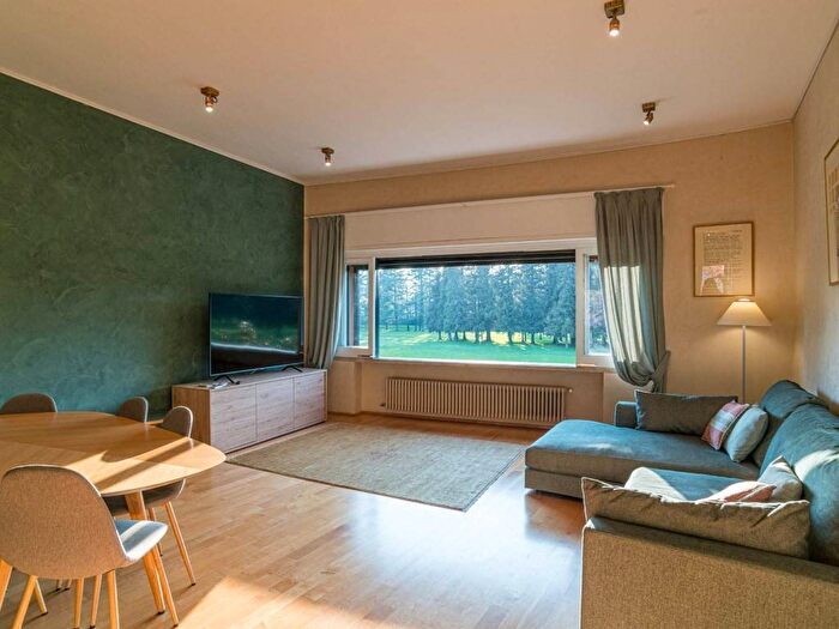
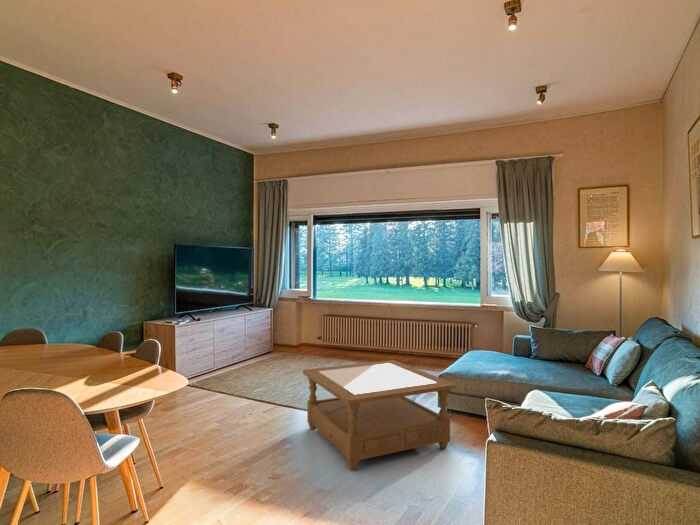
+ coffee table [302,359,457,471]
